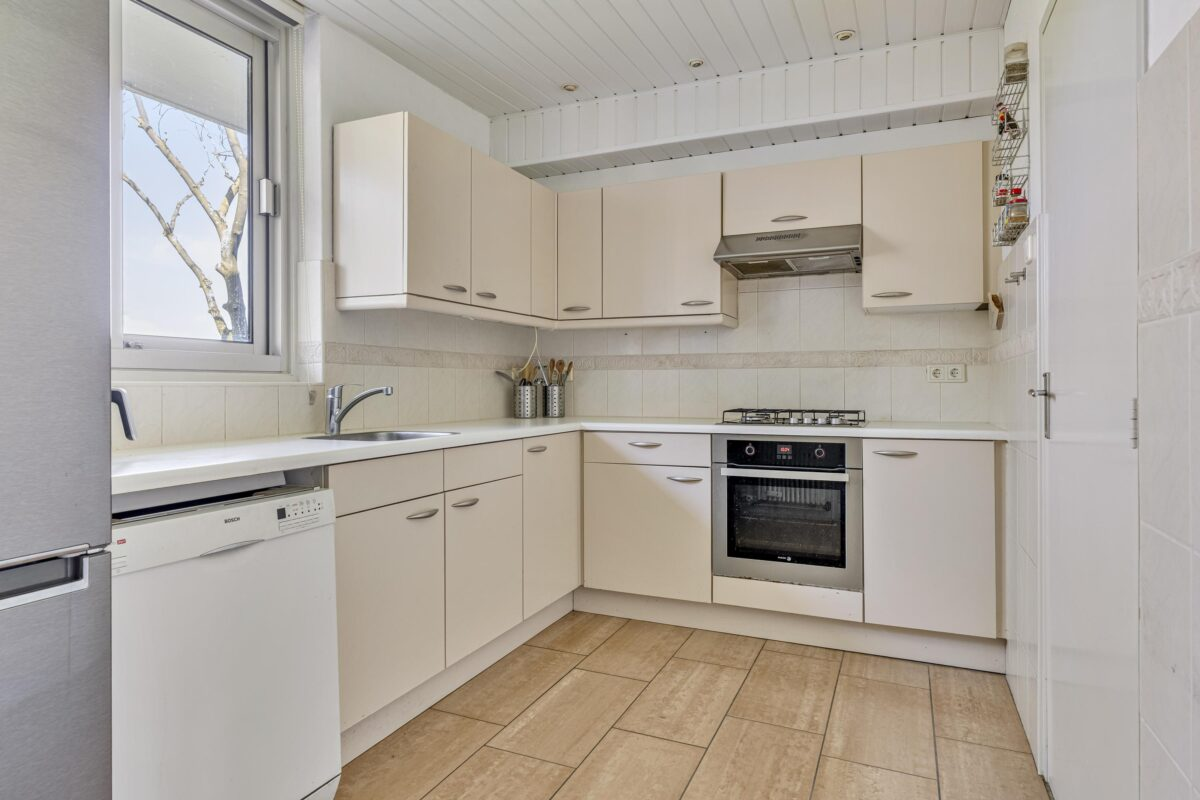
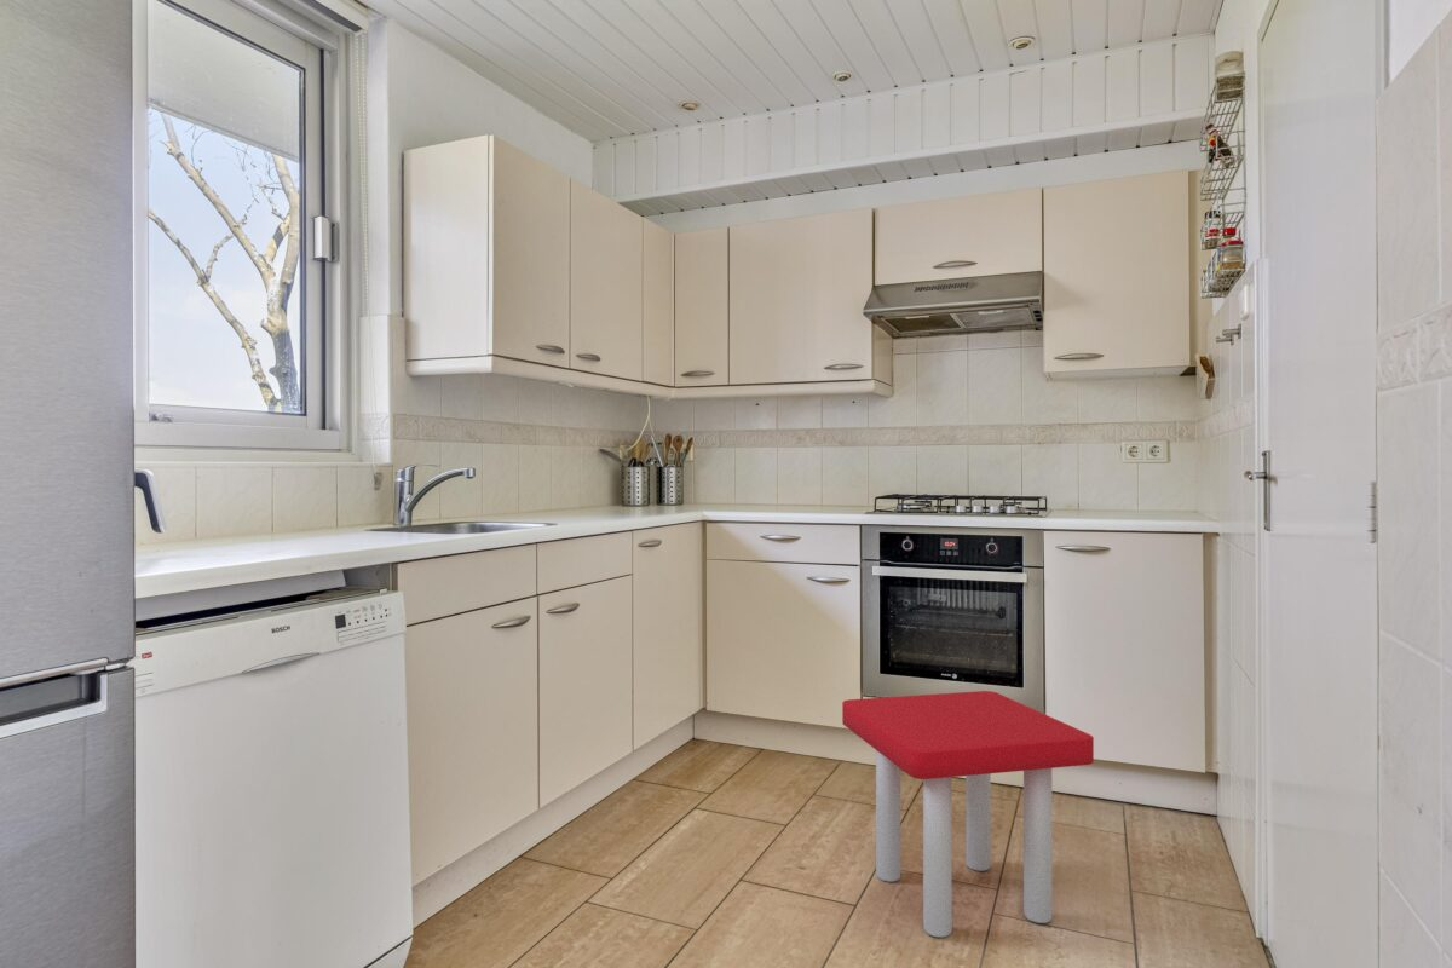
+ stool [841,690,1095,939]
